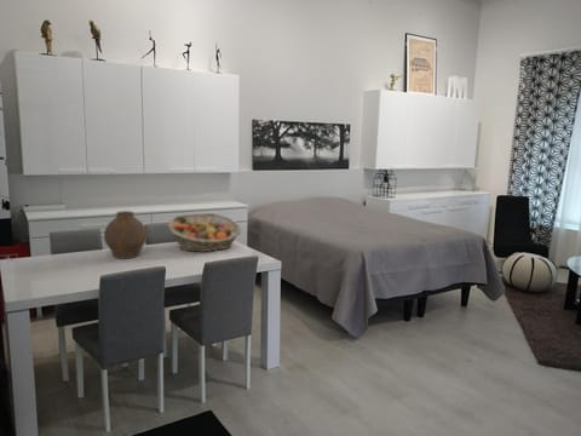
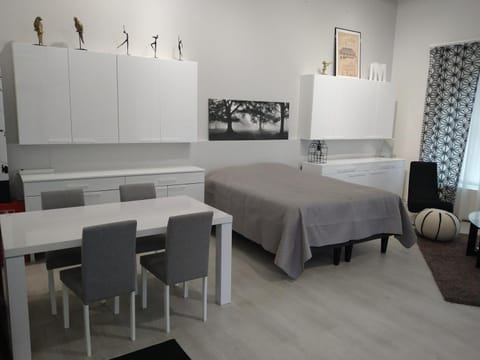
- vase [103,210,148,260]
- fruit basket [167,212,242,253]
